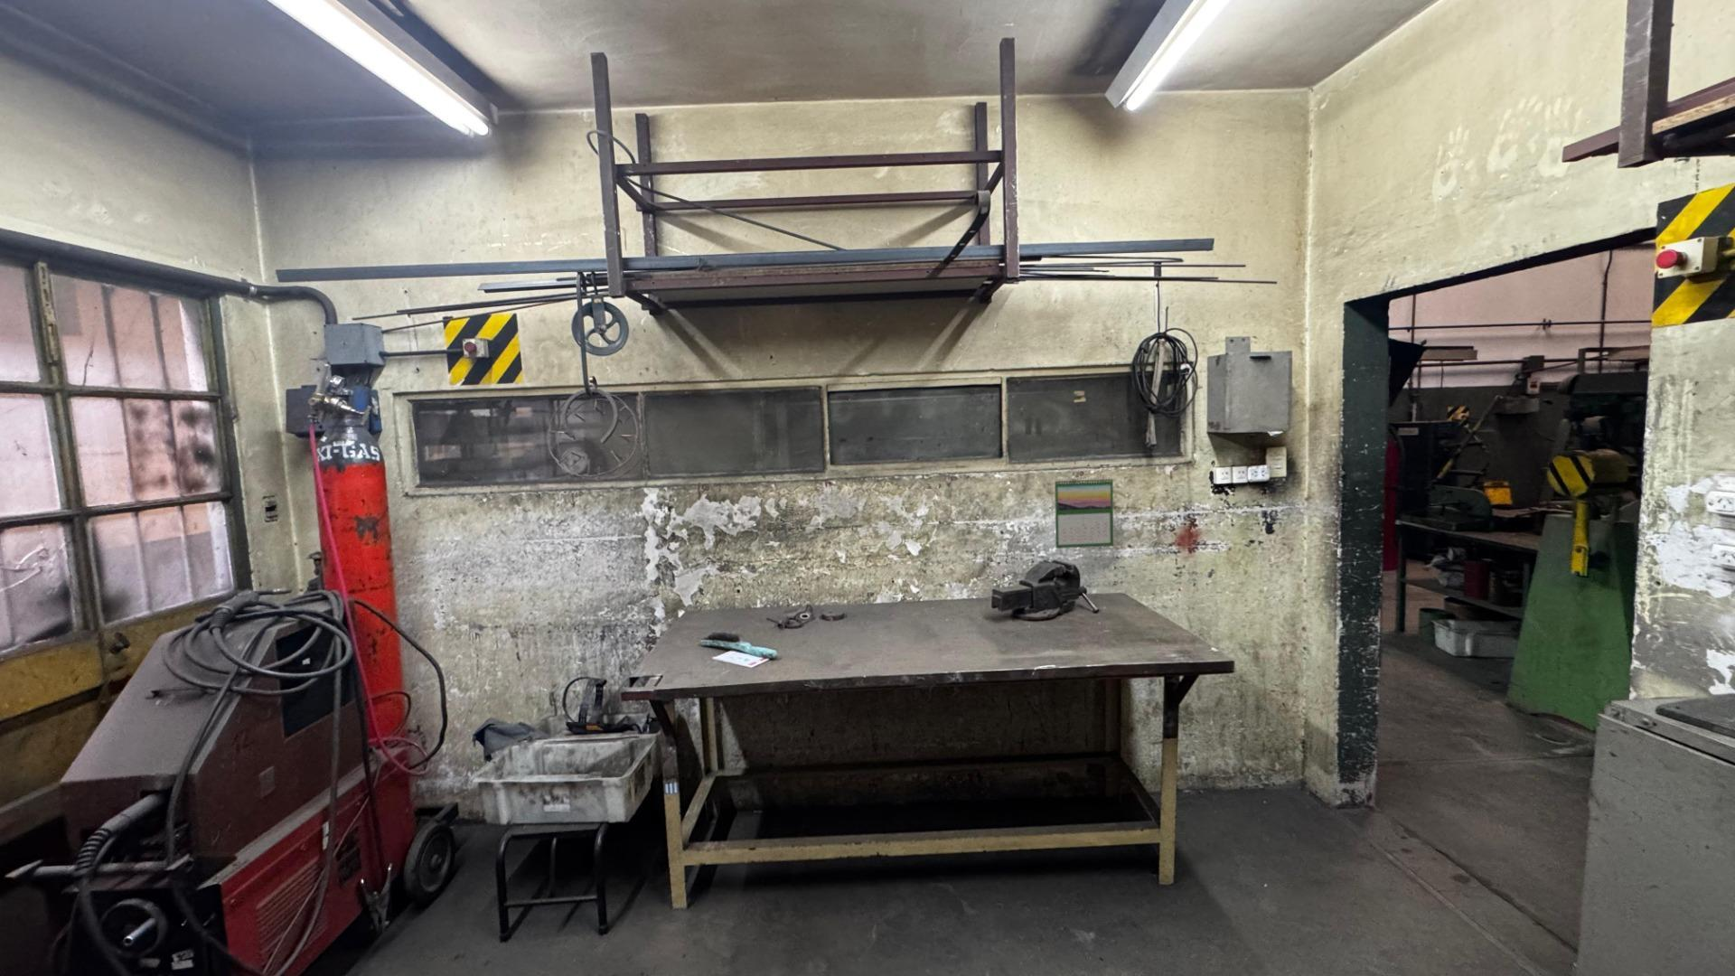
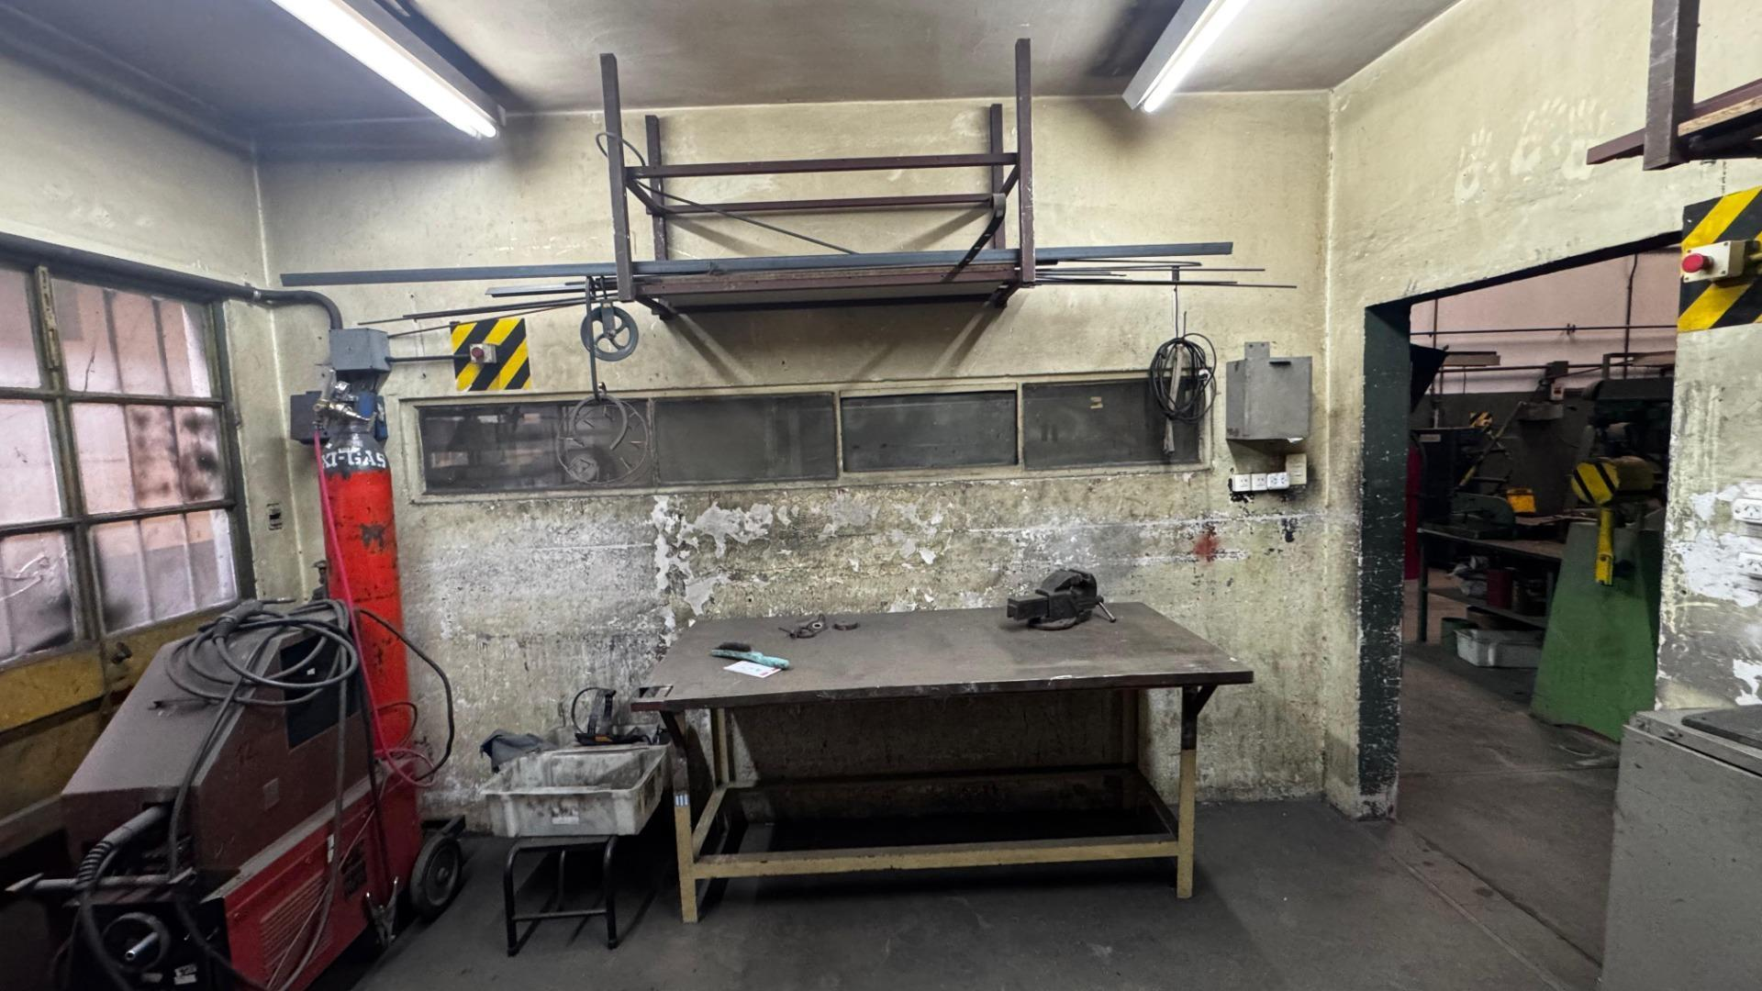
- calendar [1053,477,1114,549]
